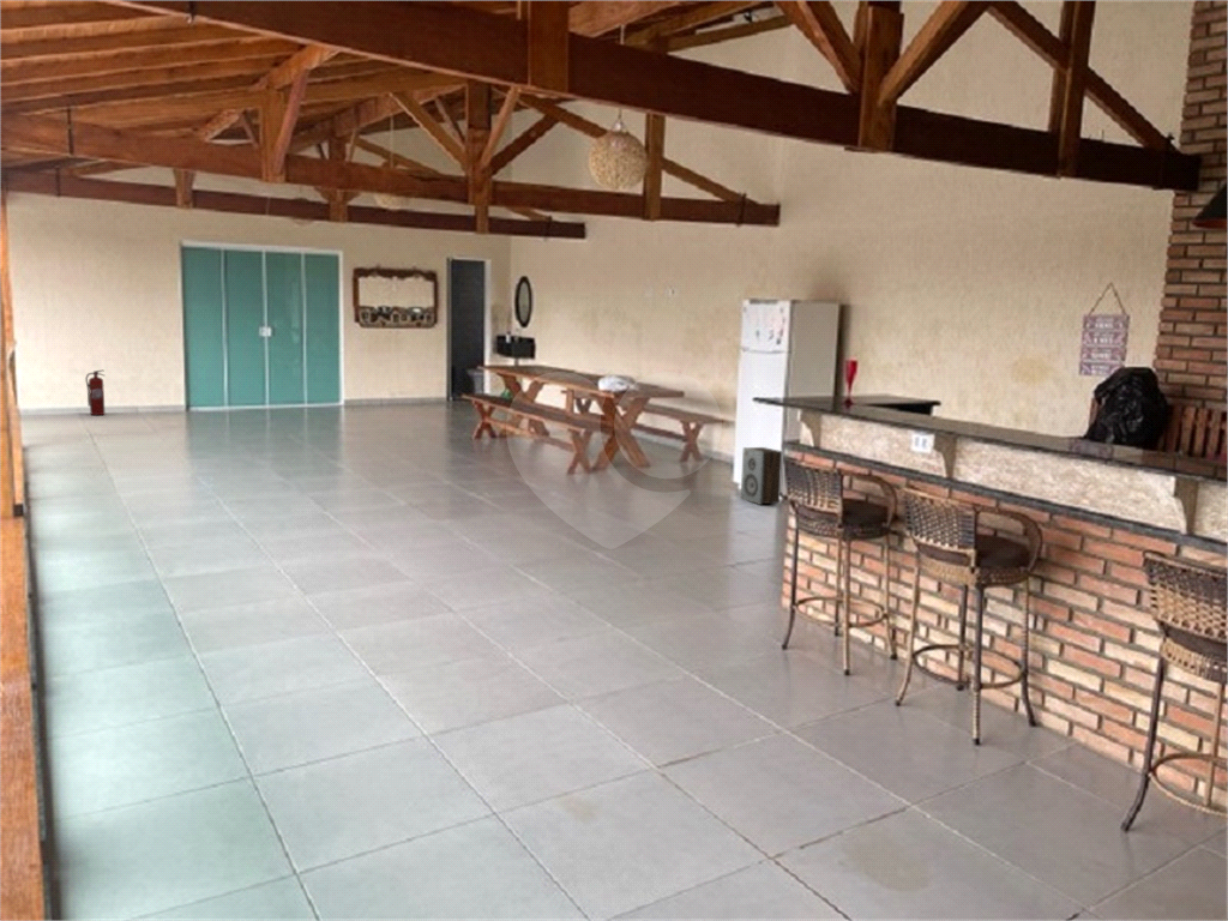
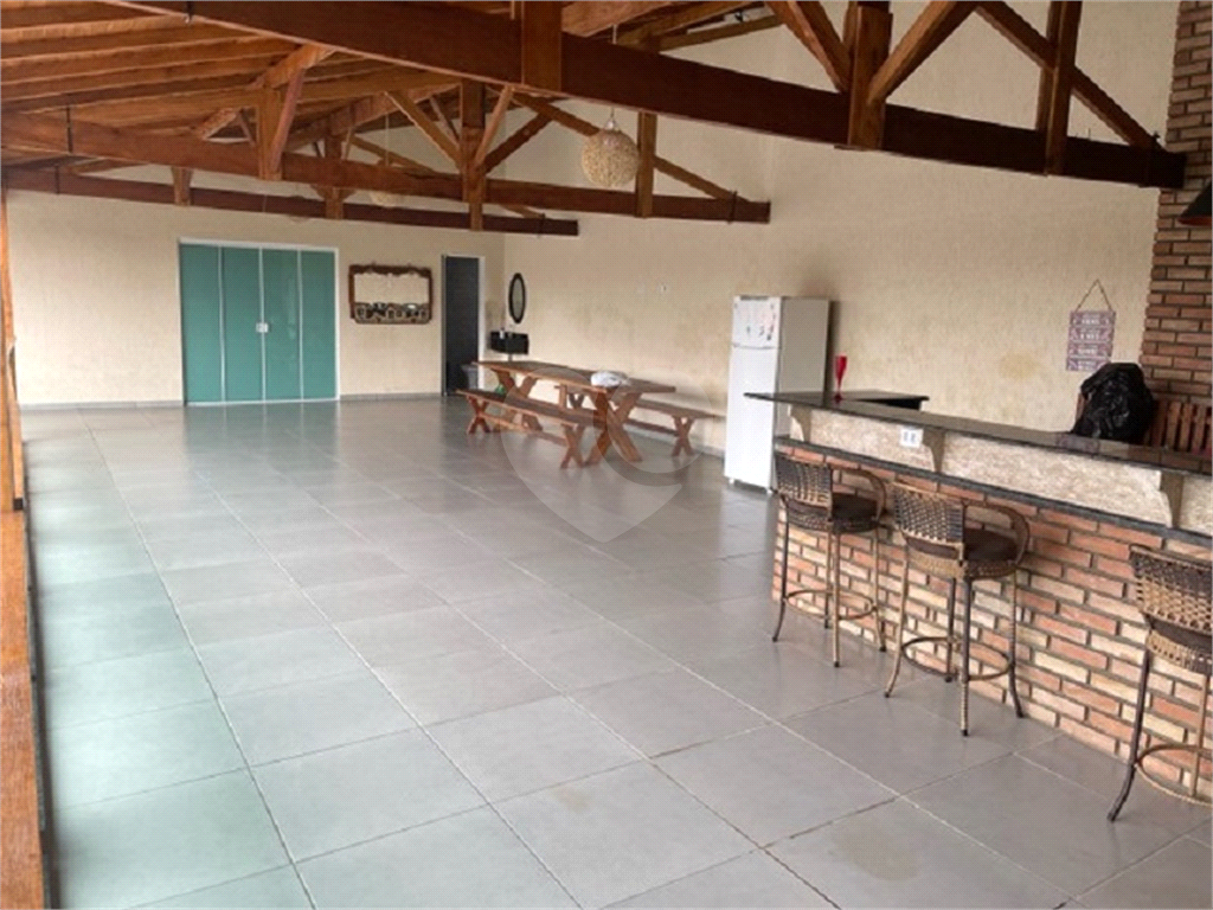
- fire extinguisher [84,368,107,416]
- speaker [740,446,783,506]
